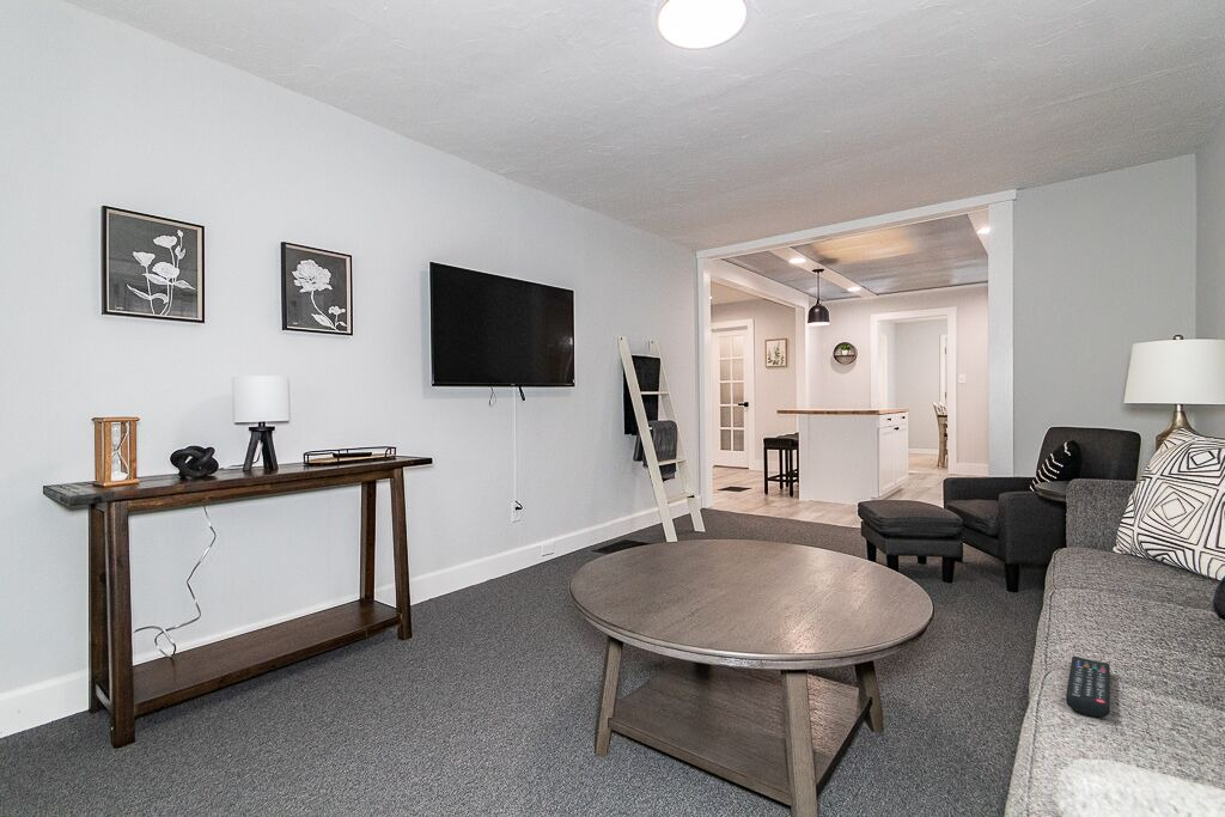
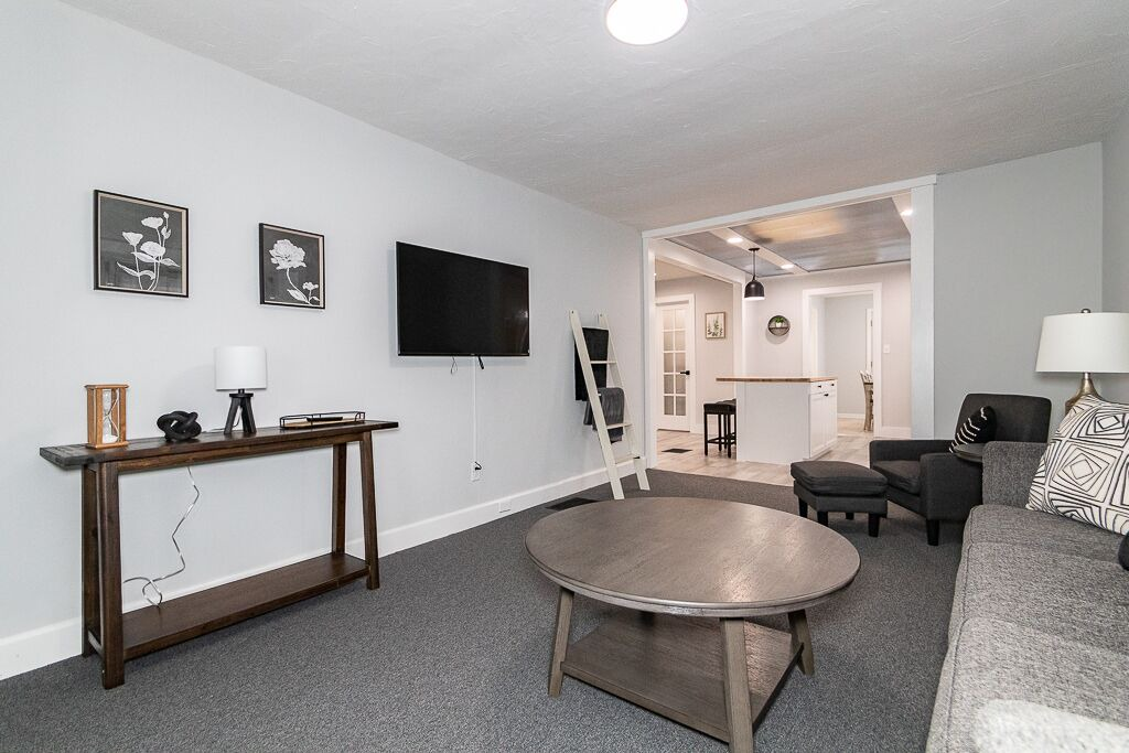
- remote control [1065,654,1111,719]
